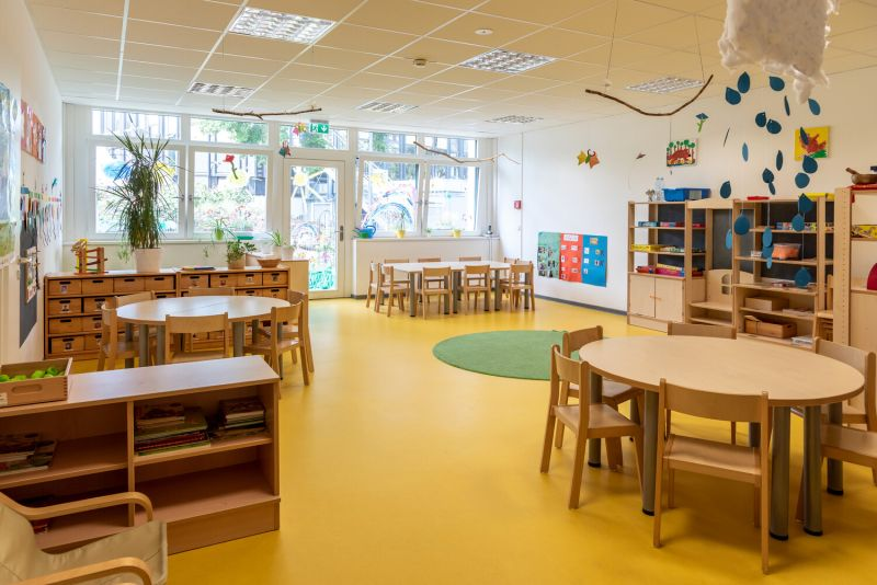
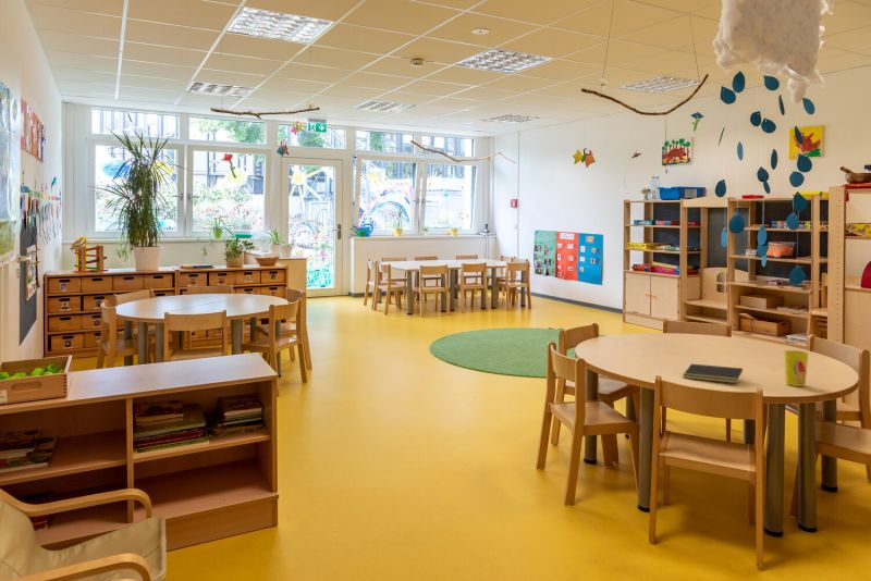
+ cup [783,349,809,387]
+ notepad [682,362,744,384]
